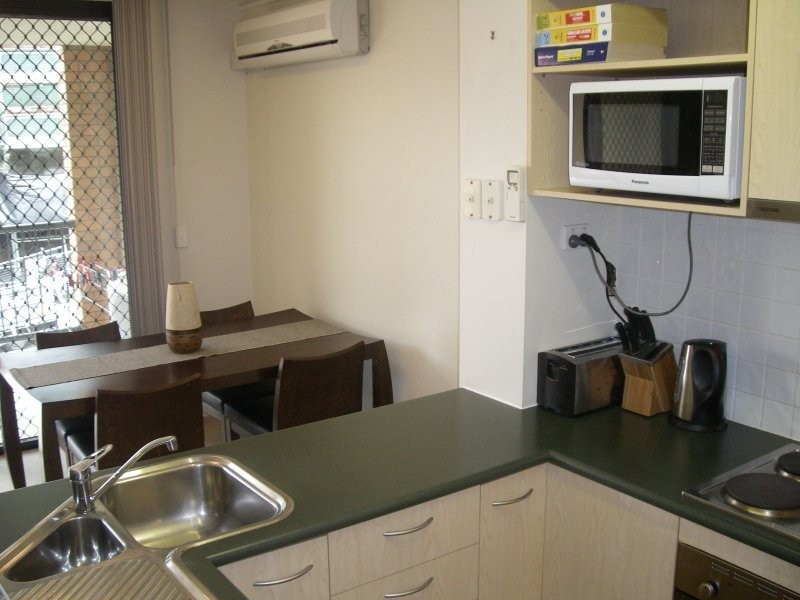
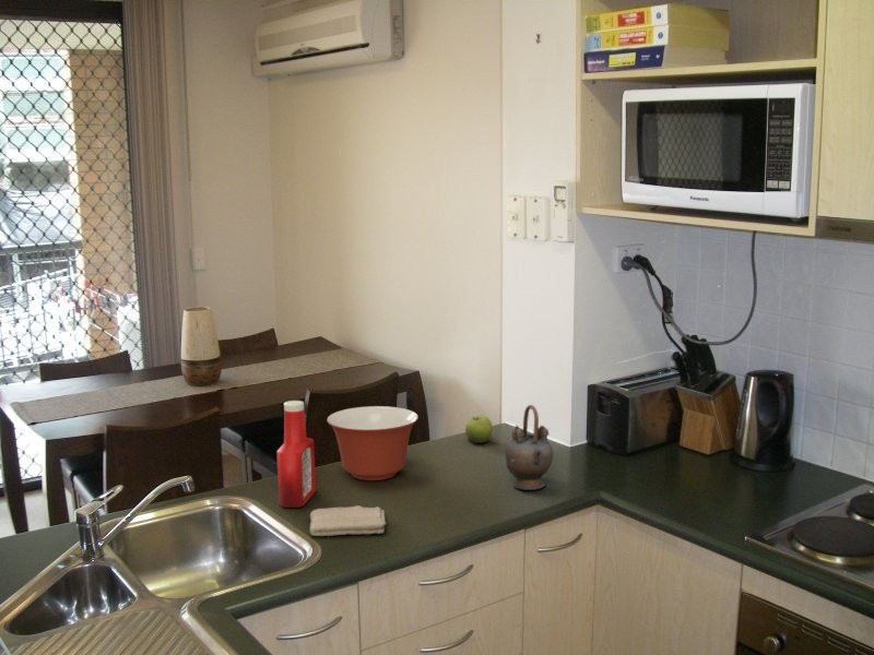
+ fruit [464,415,494,444]
+ soap bottle [275,400,317,509]
+ teapot [504,404,554,491]
+ washcloth [309,504,388,537]
+ mixing bowl [326,405,420,481]
